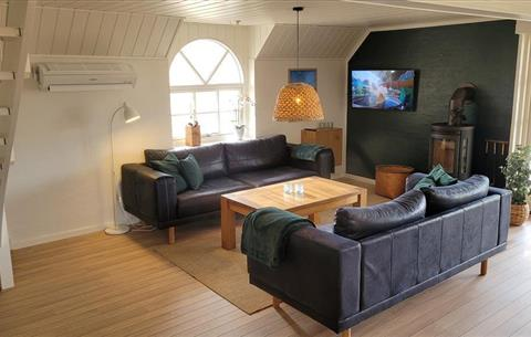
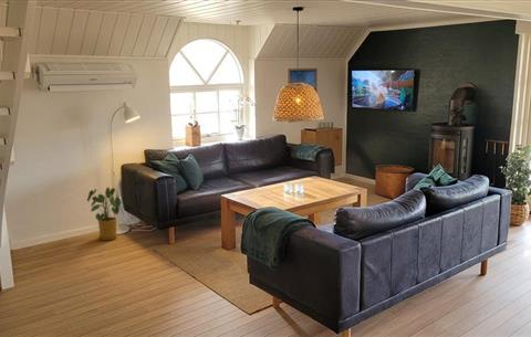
+ house plant [86,187,125,241]
